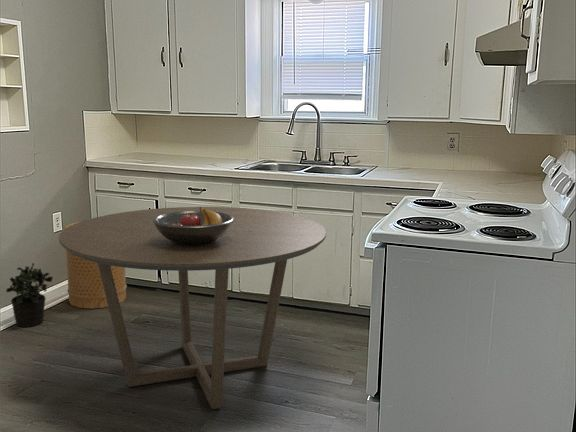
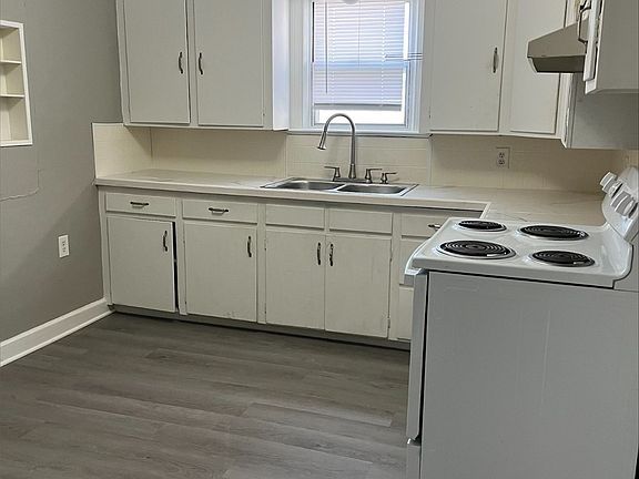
- dining table [58,206,327,410]
- potted plant [5,262,54,328]
- fruit bowl [153,206,234,245]
- basket [64,221,128,309]
